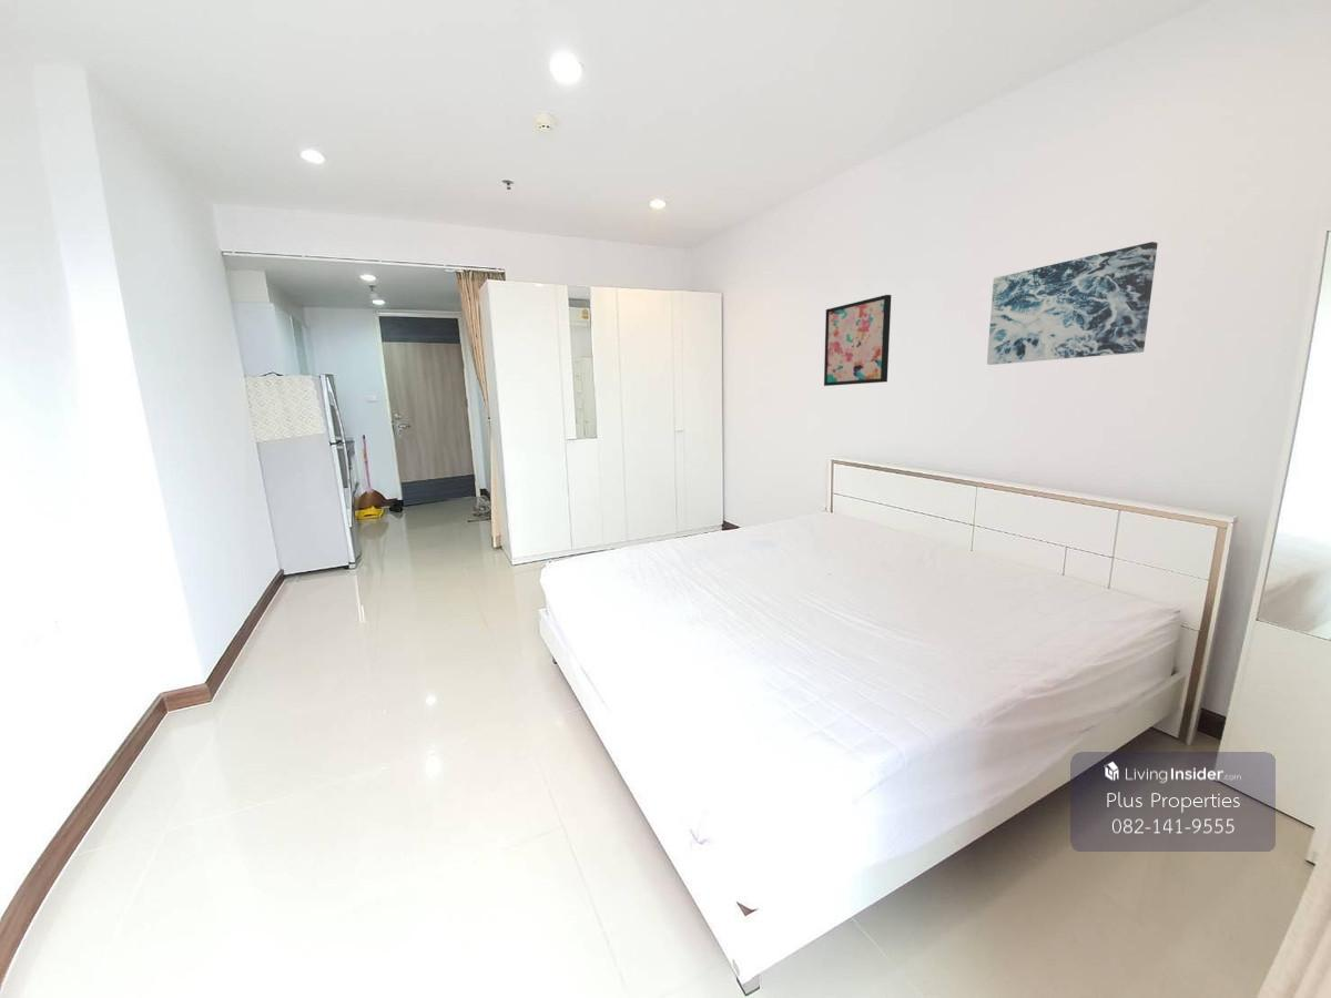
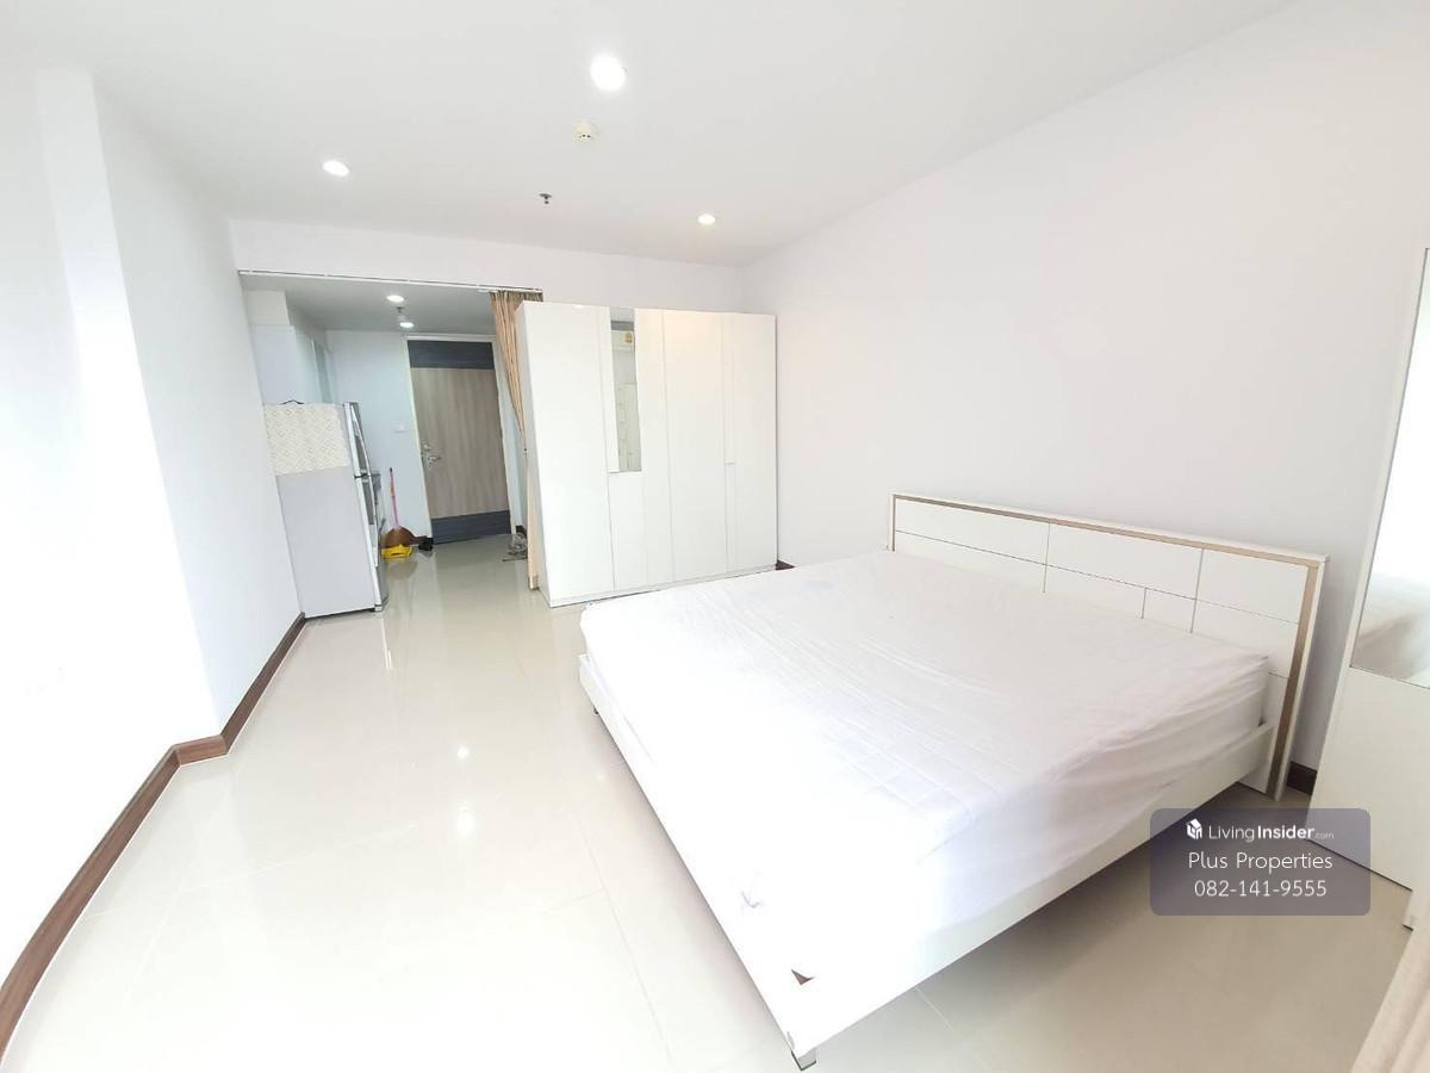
- wall art [986,241,1159,366]
- wall art [823,294,893,387]
